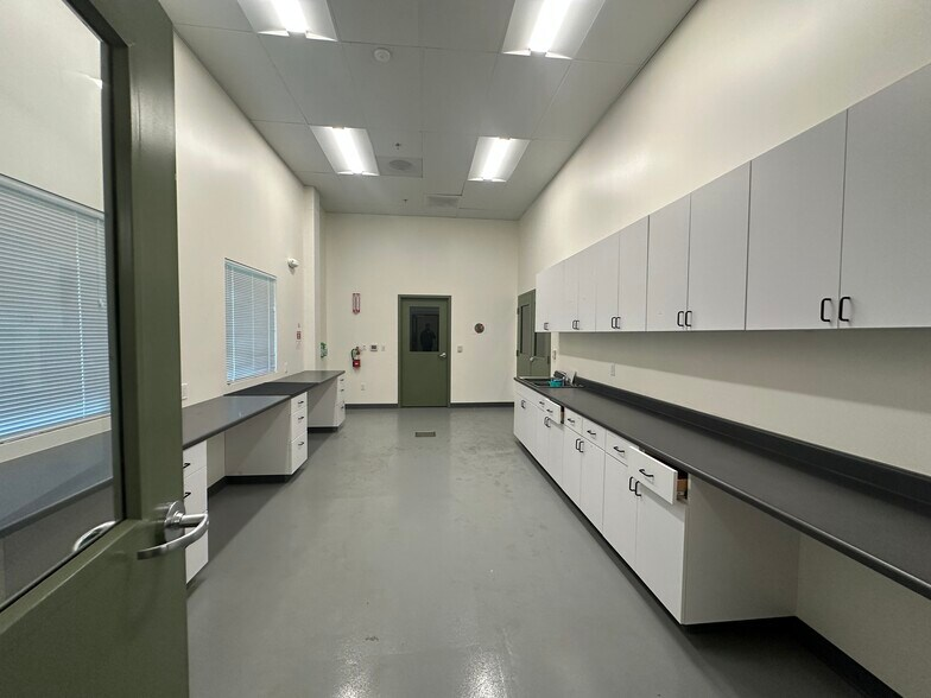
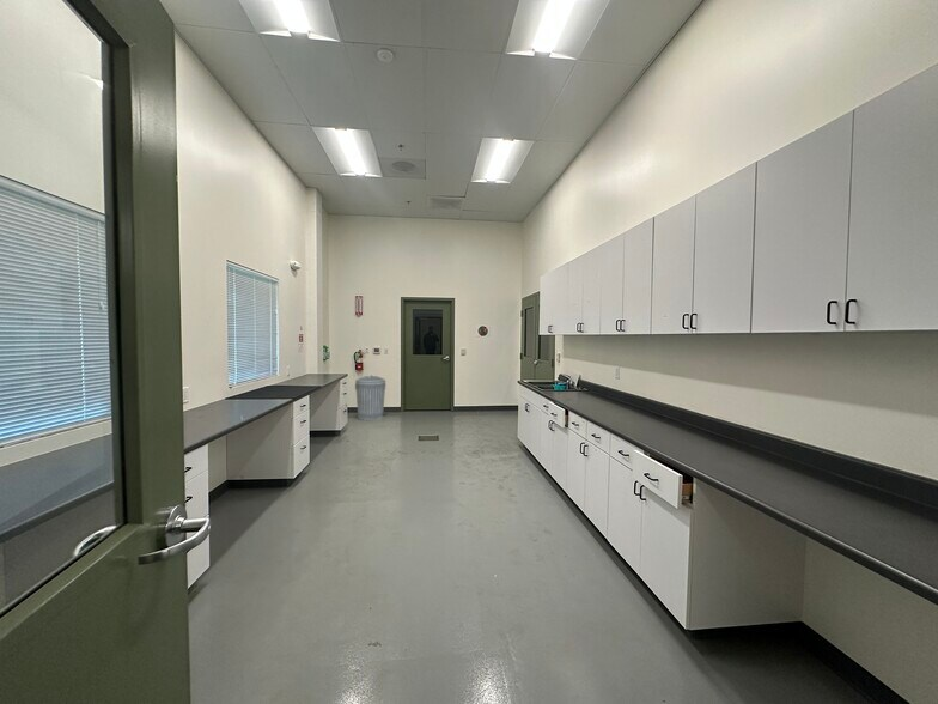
+ trash can [354,374,388,421]
